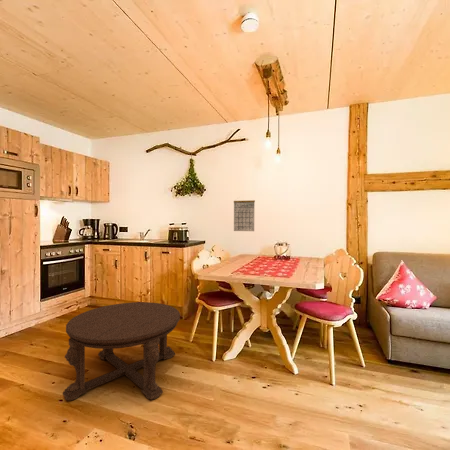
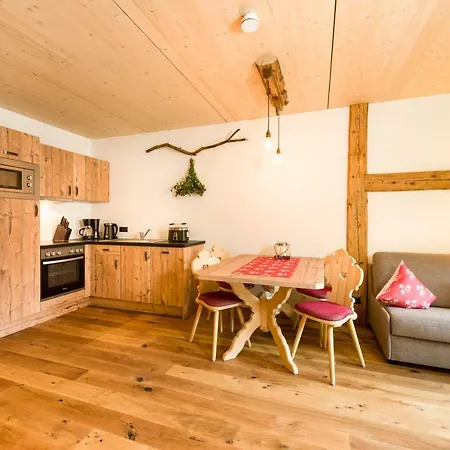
- calendar [233,197,256,232]
- coffee table [62,301,181,402]
